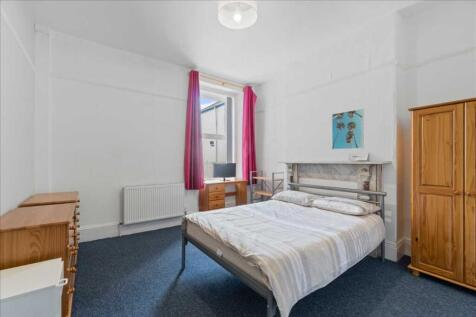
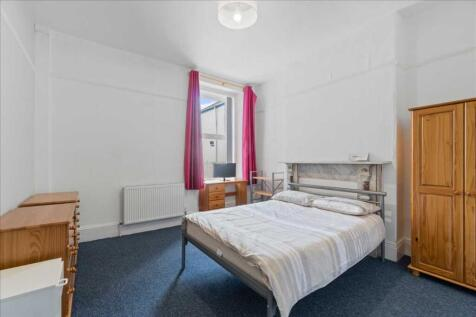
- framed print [331,108,364,150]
